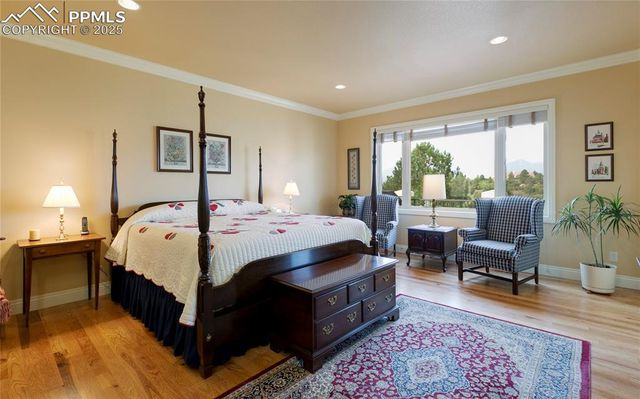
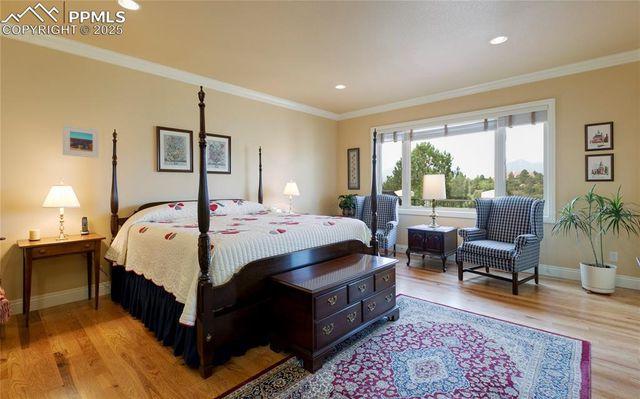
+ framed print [62,124,100,159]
